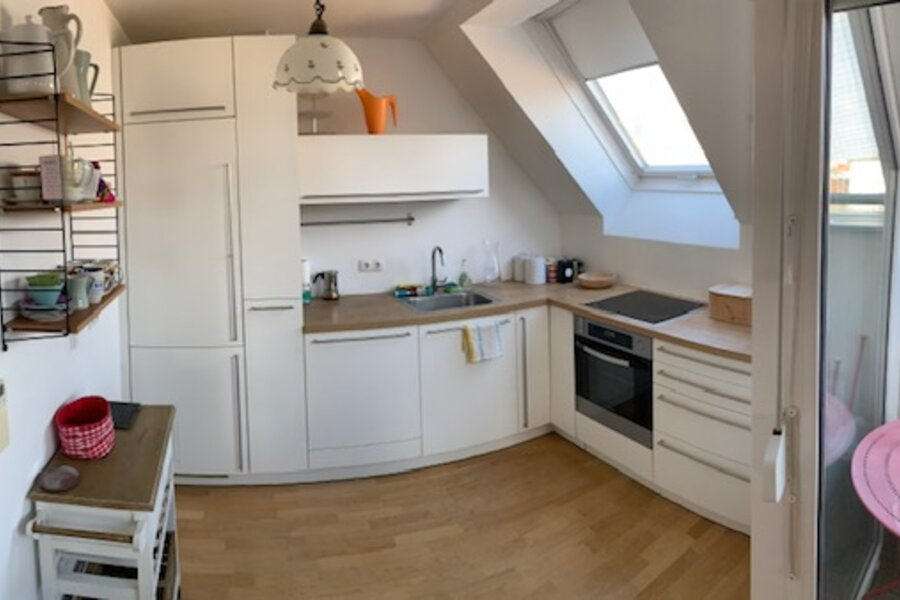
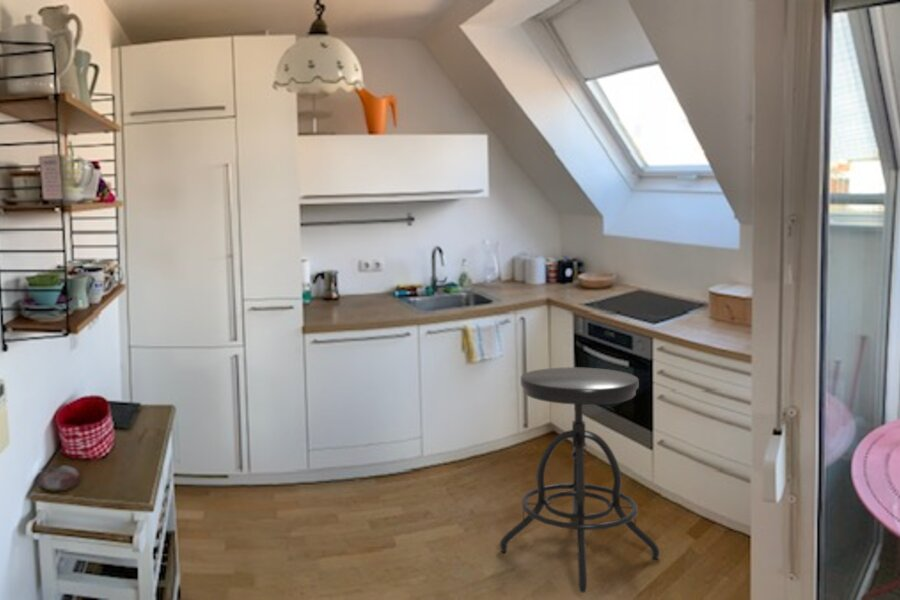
+ stool [499,366,661,594]
